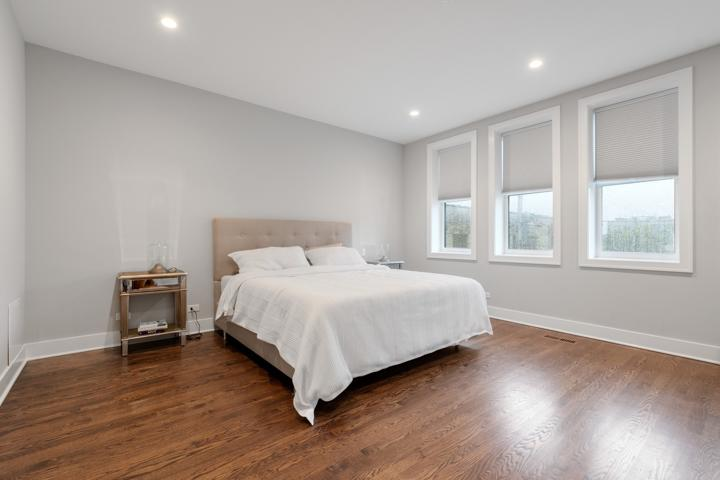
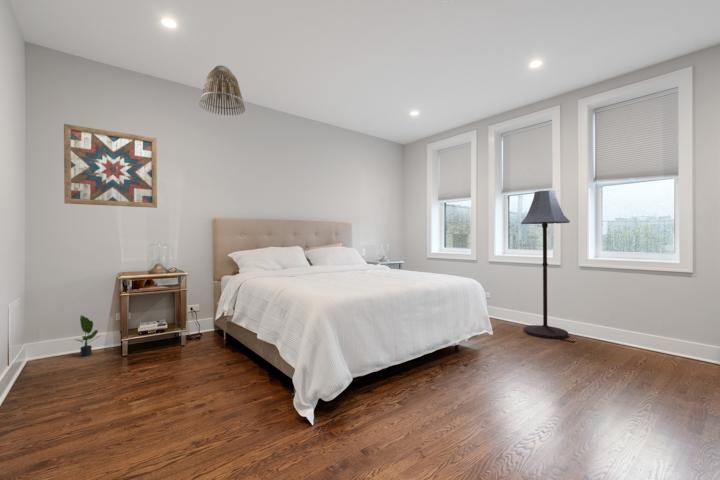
+ floor lamp [520,189,571,340]
+ potted plant [73,314,100,357]
+ lamp shade [198,64,246,117]
+ wall art [63,123,158,209]
